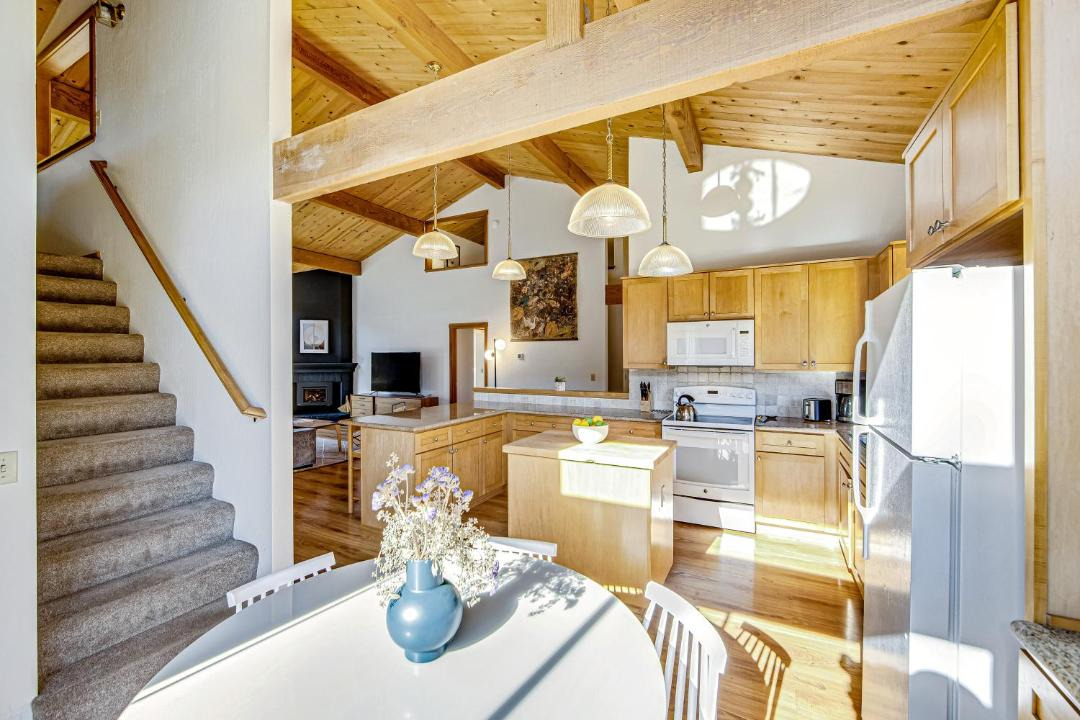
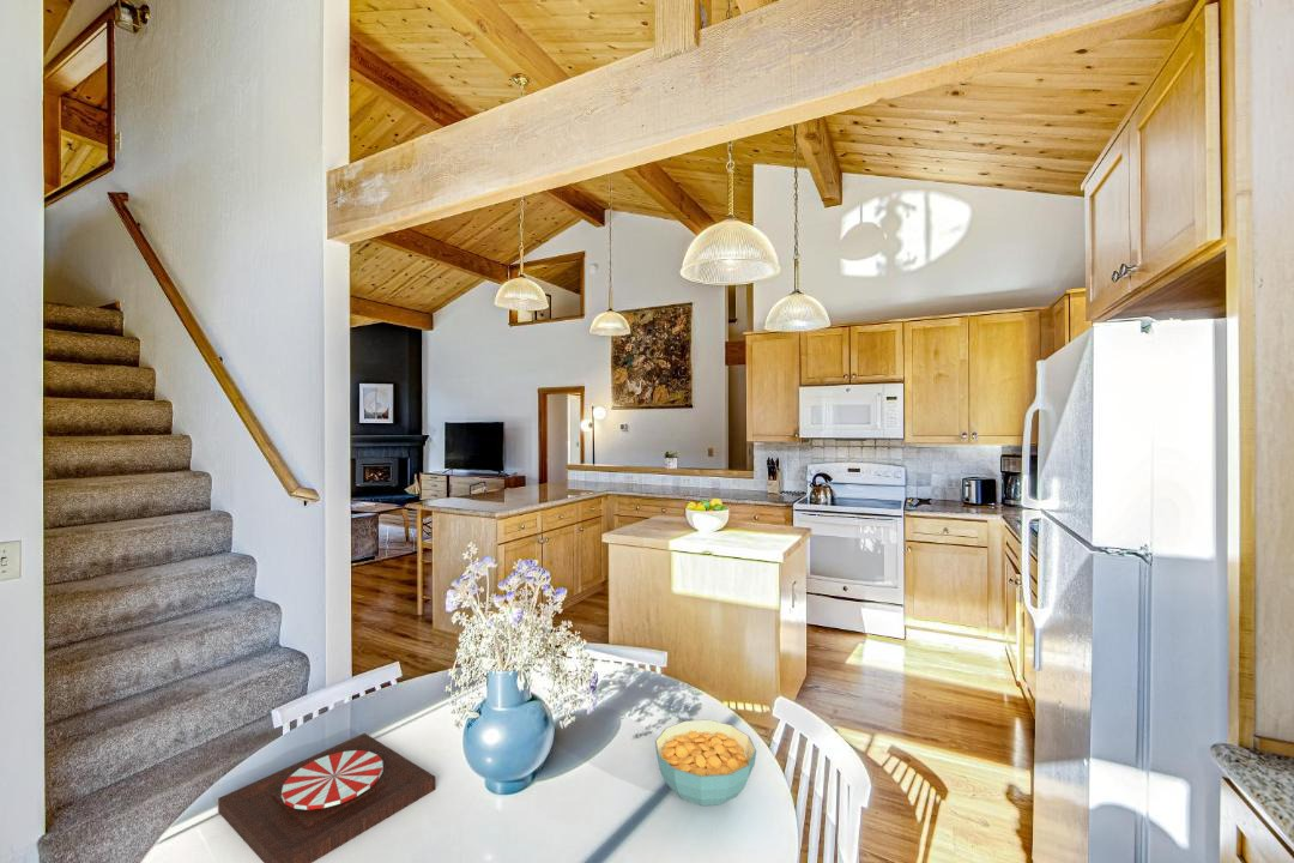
+ plate [217,732,436,863]
+ cereal bowl [654,719,757,807]
